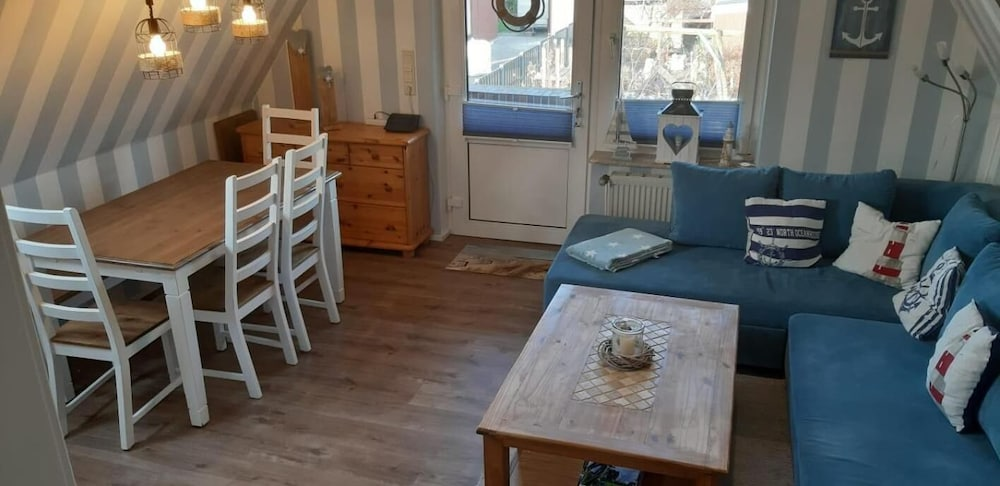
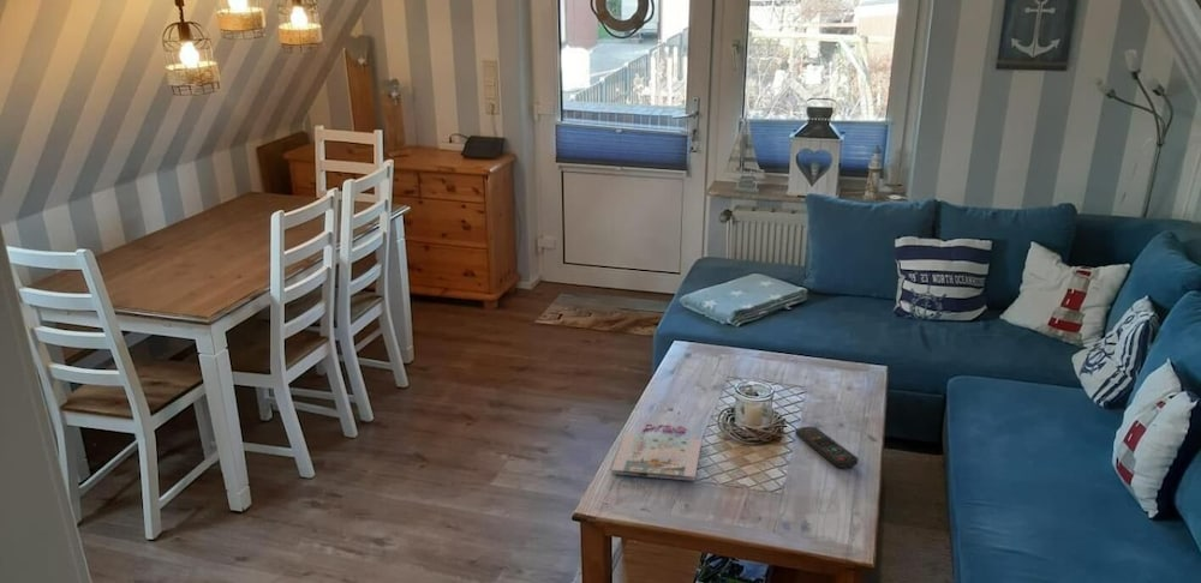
+ remote control [795,426,860,469]
+ magazine [610,422,703,482]
